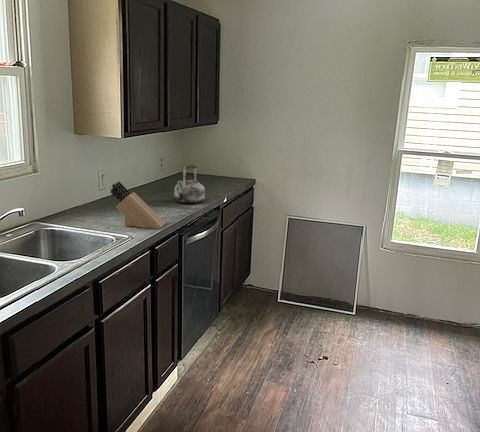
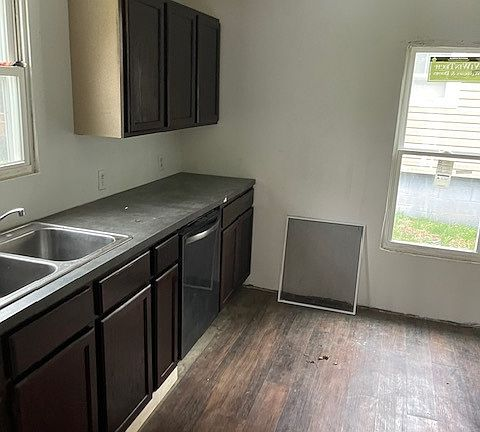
- kettle [173,163,206,205]
- knife block [110,180,166,230]
